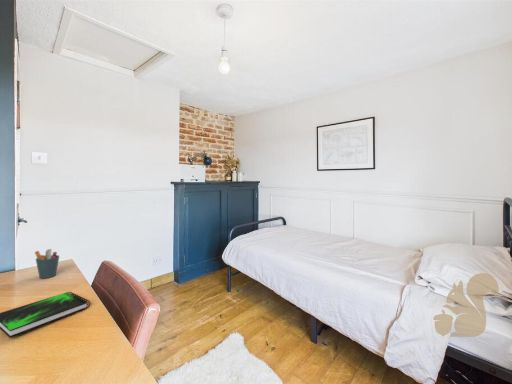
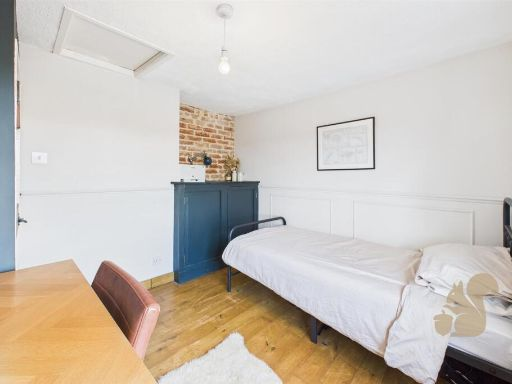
- notebook [0,291,92,339]
- pen holder [34,248,60,279]
